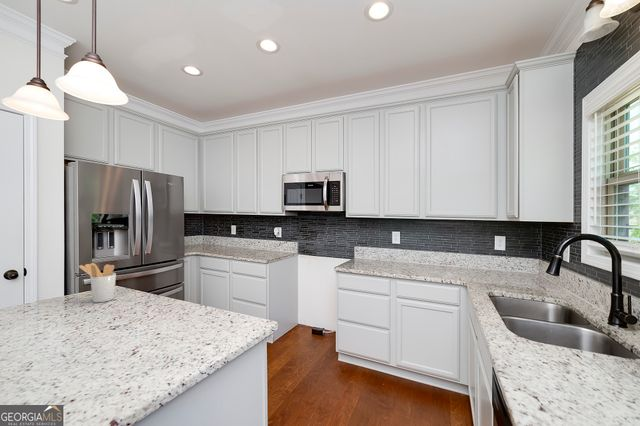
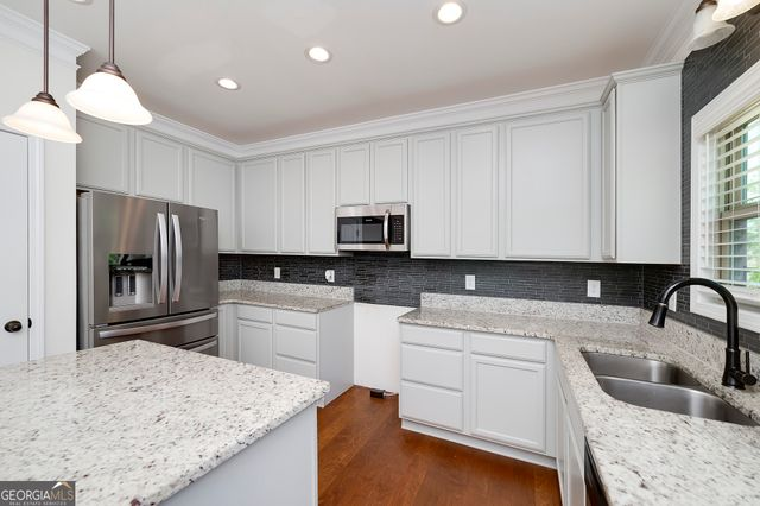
- utensil holder [78,262,117,303]
